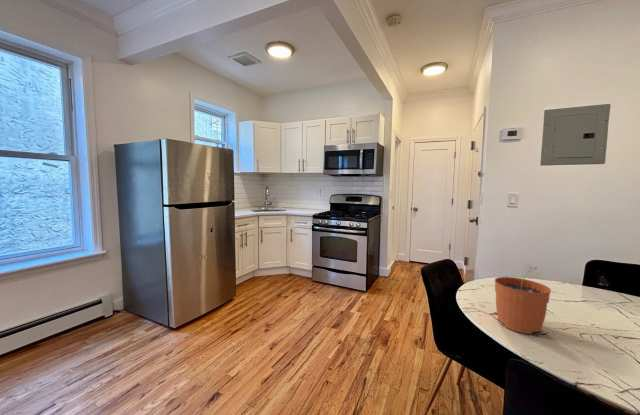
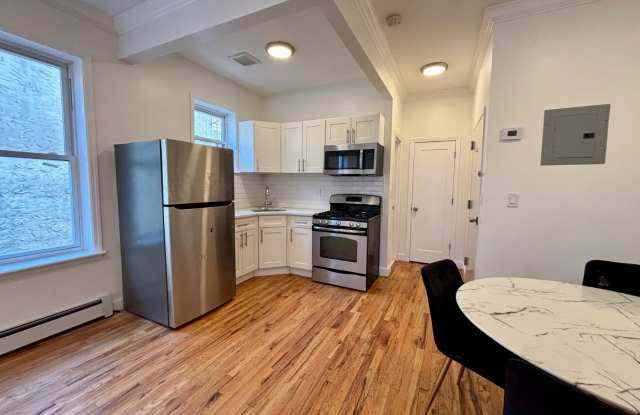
- plant pot [493,265,552,335]
